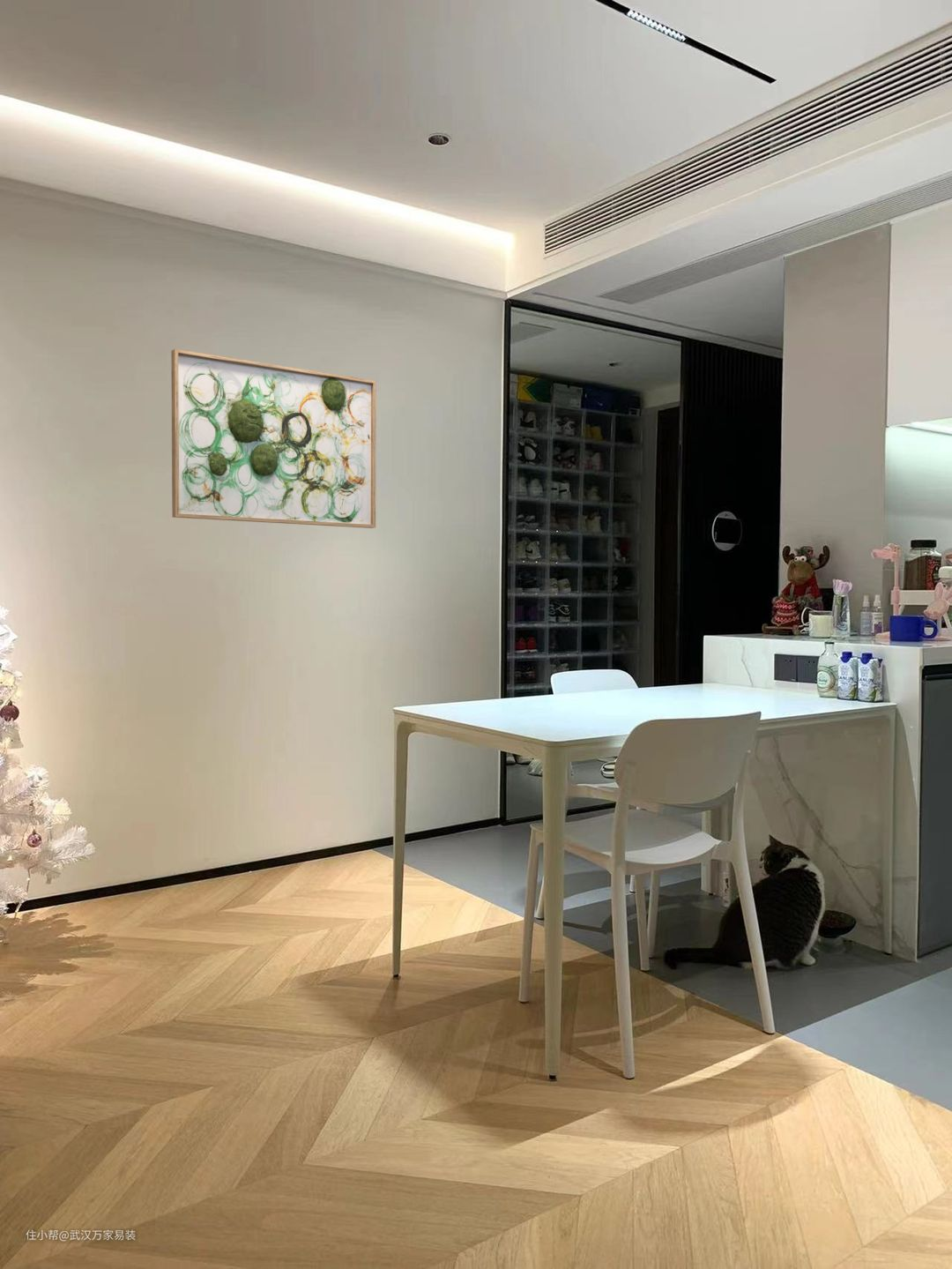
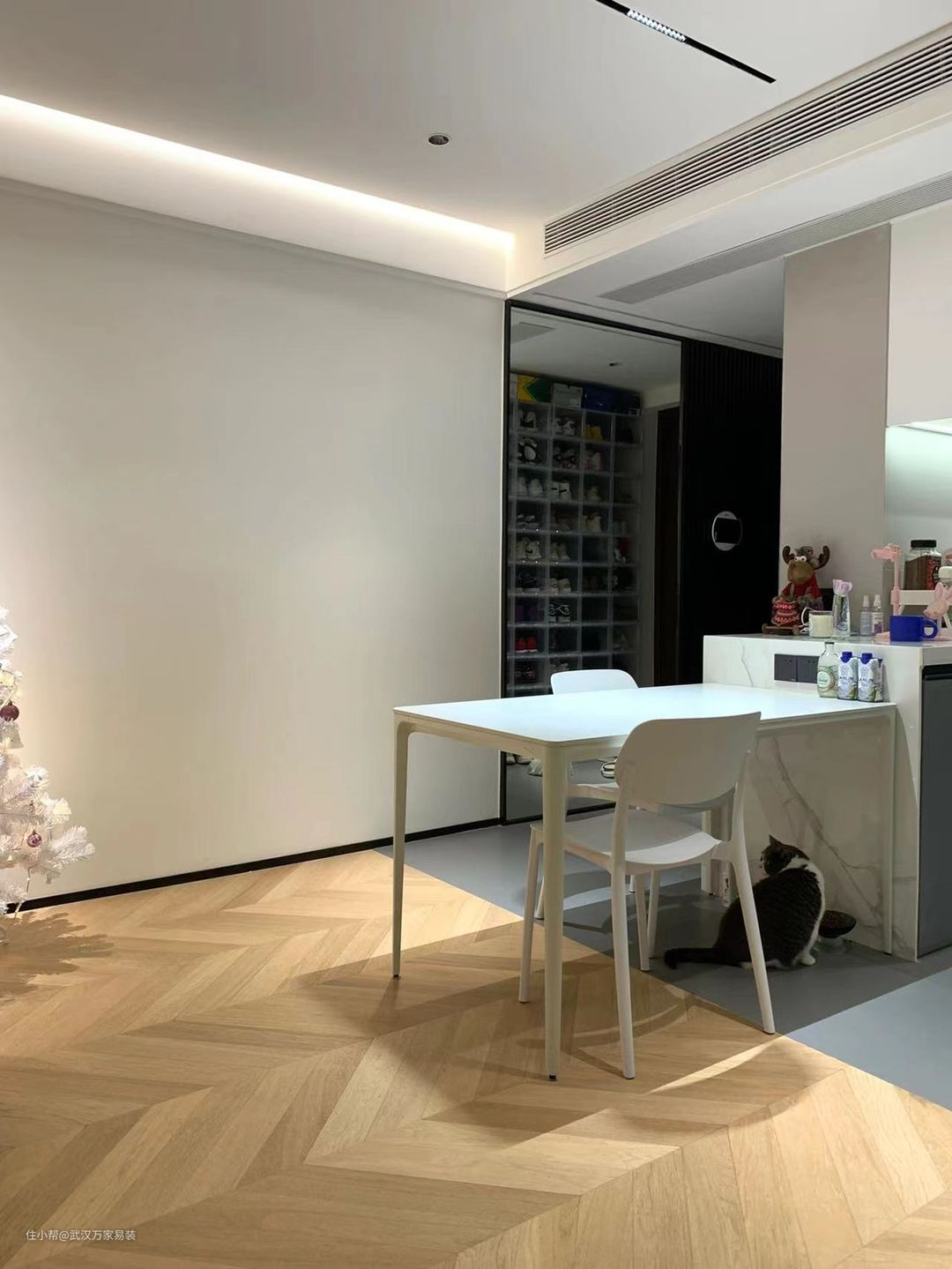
- wall art [170,348,377,529]
